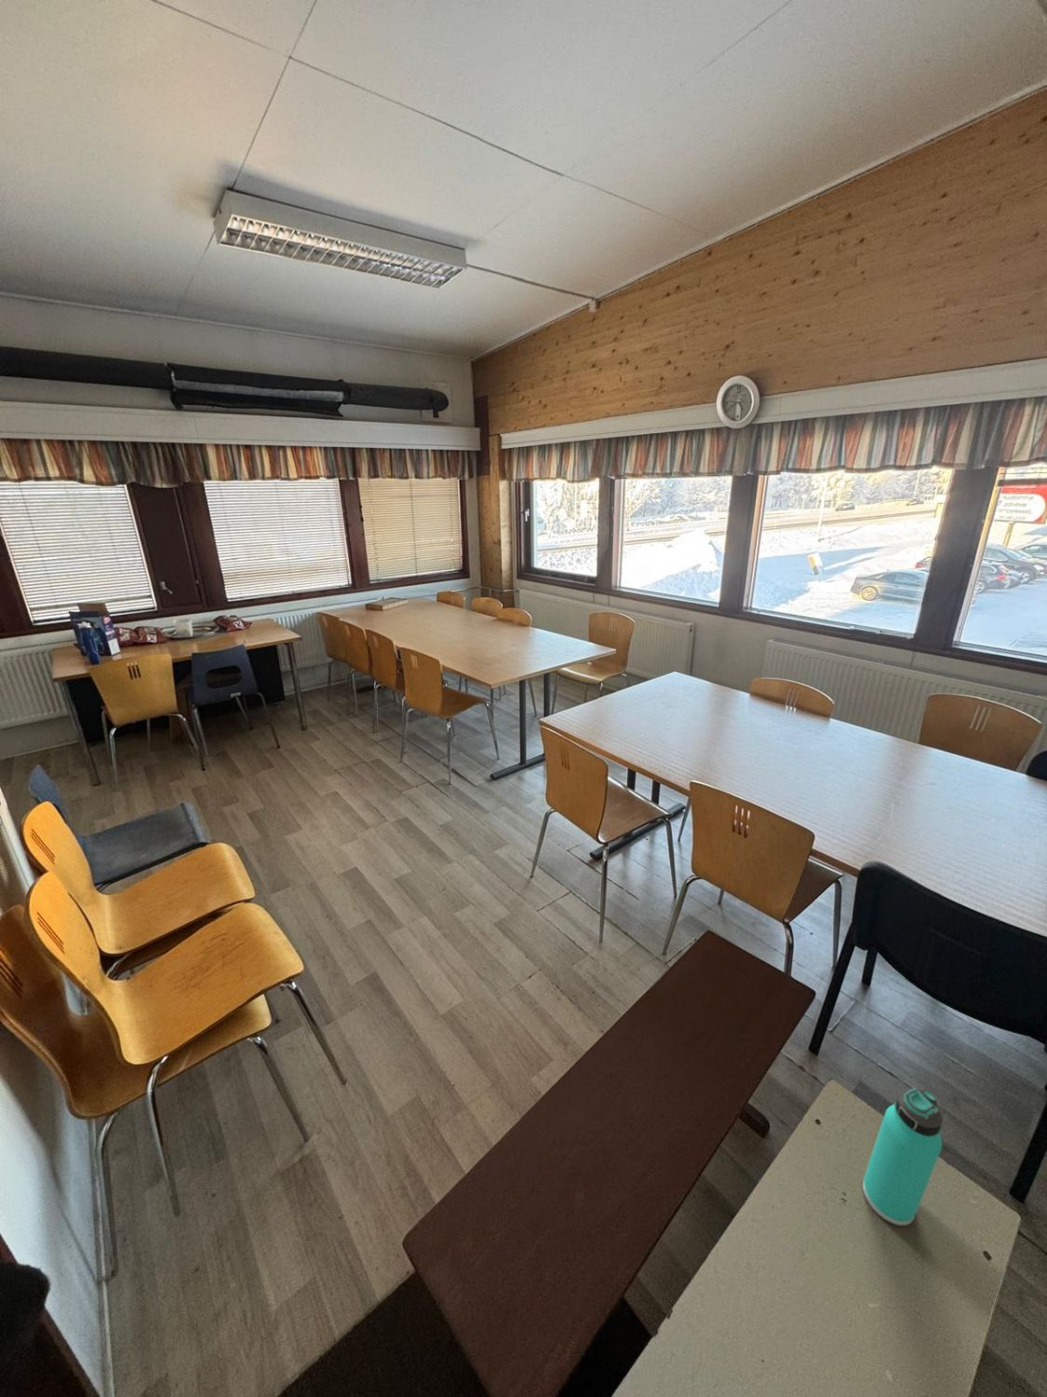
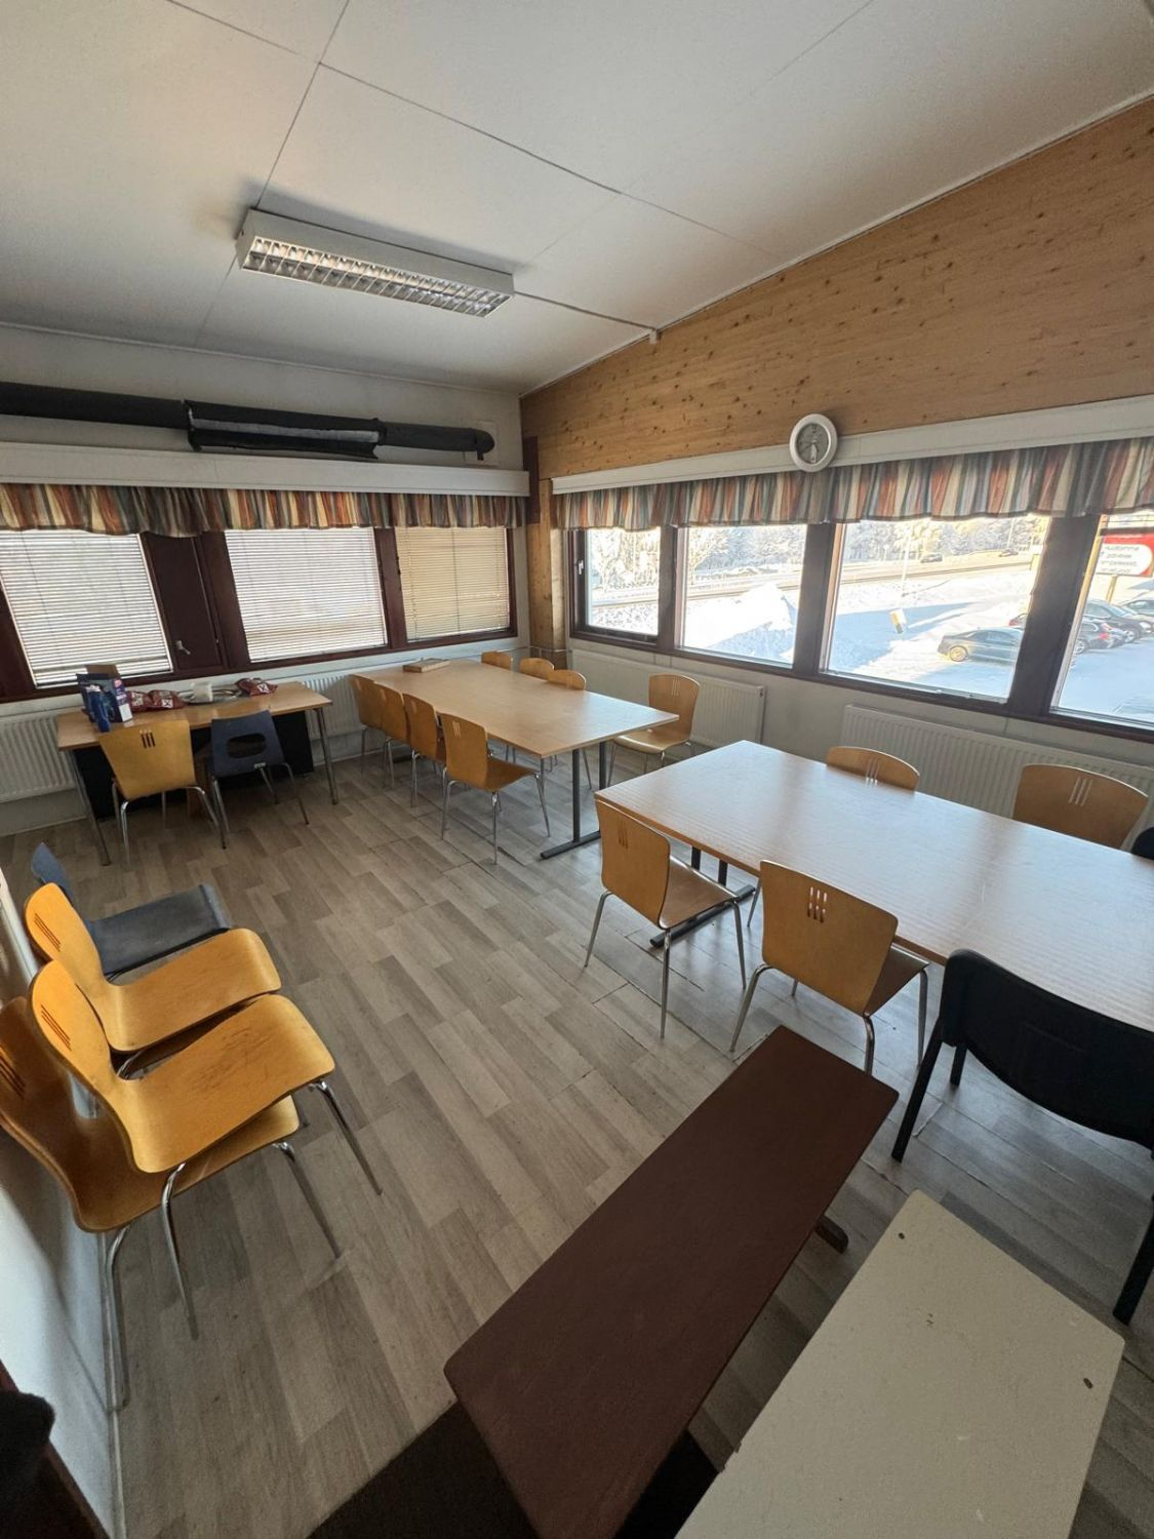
- thermos bottle [862,1087,944,1226]
